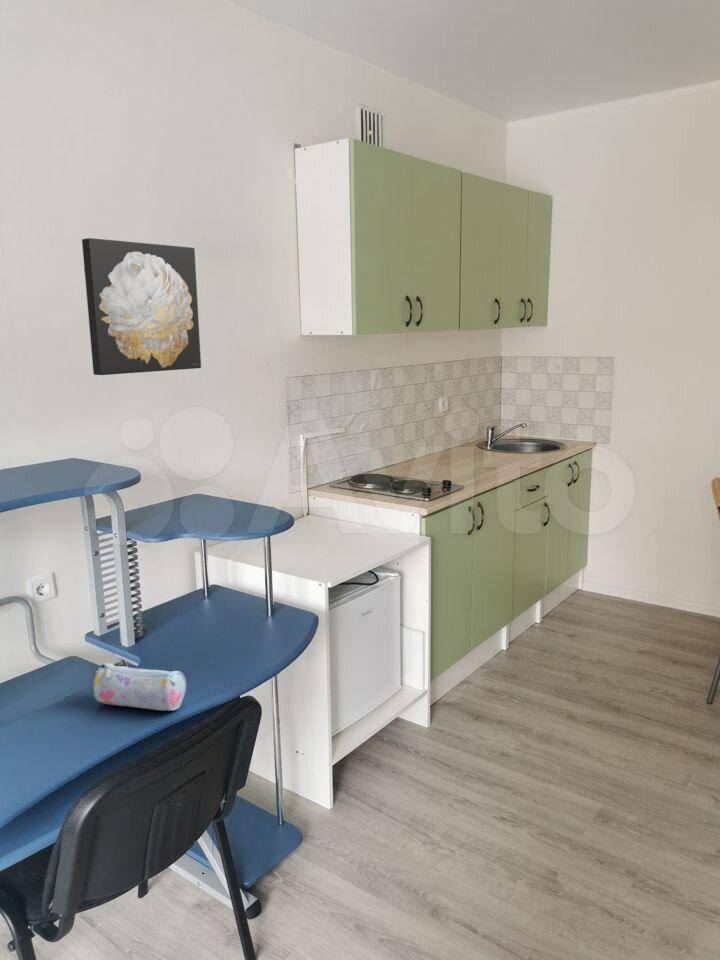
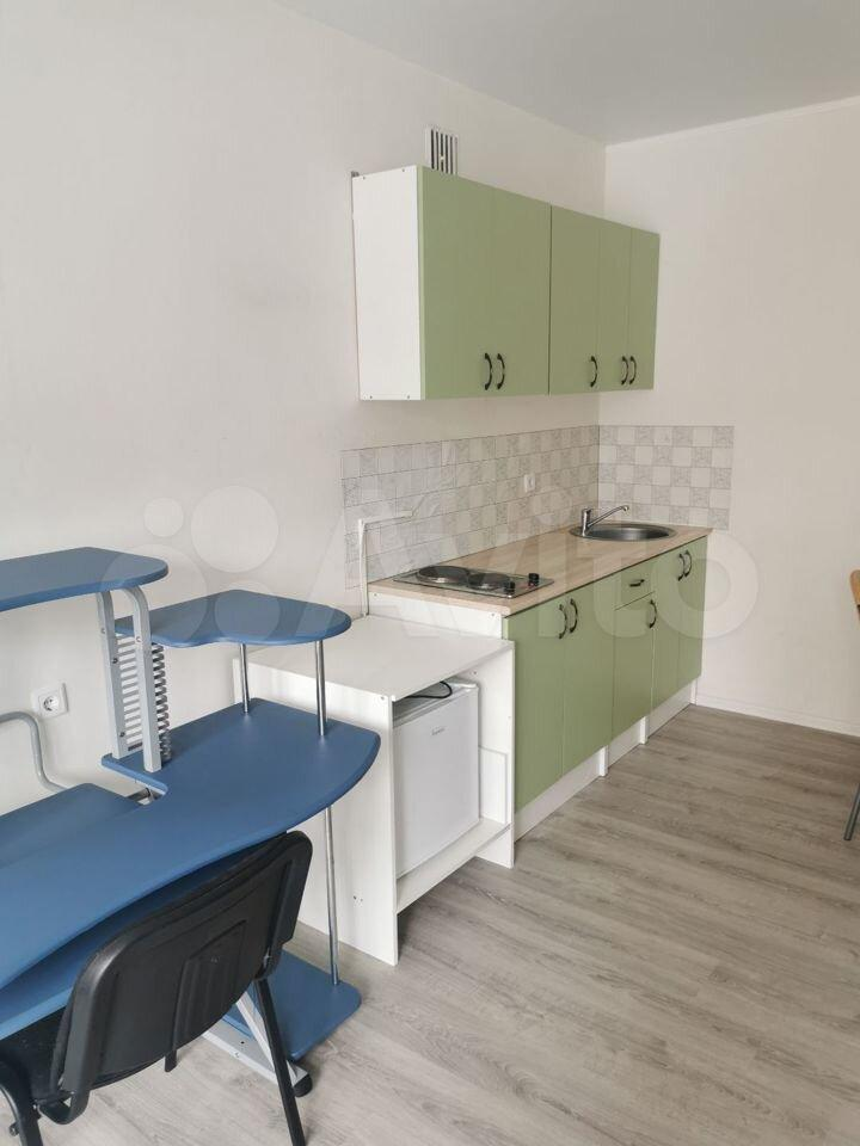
- pencil case [91,662,187,712]
- wall art [81,237,202,376]
